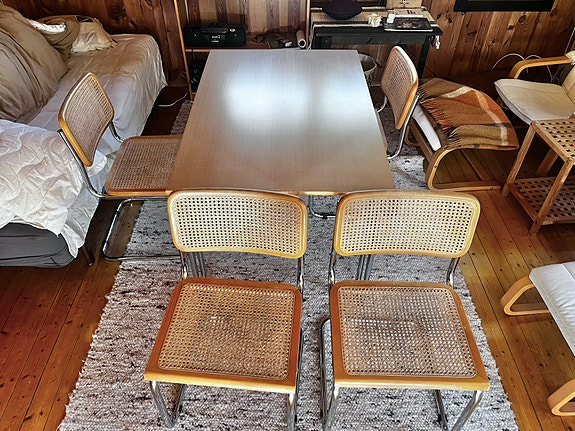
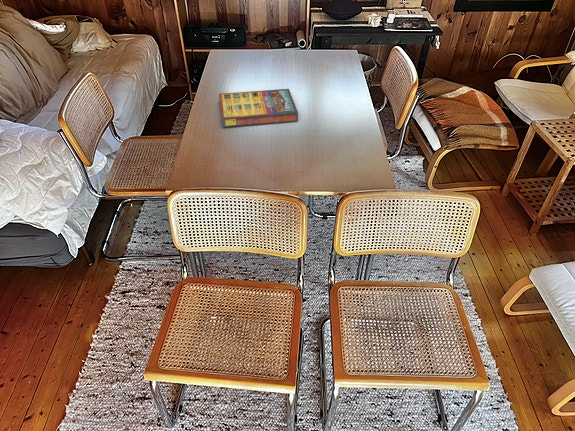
+ game compilation box [218,88,299,128]
